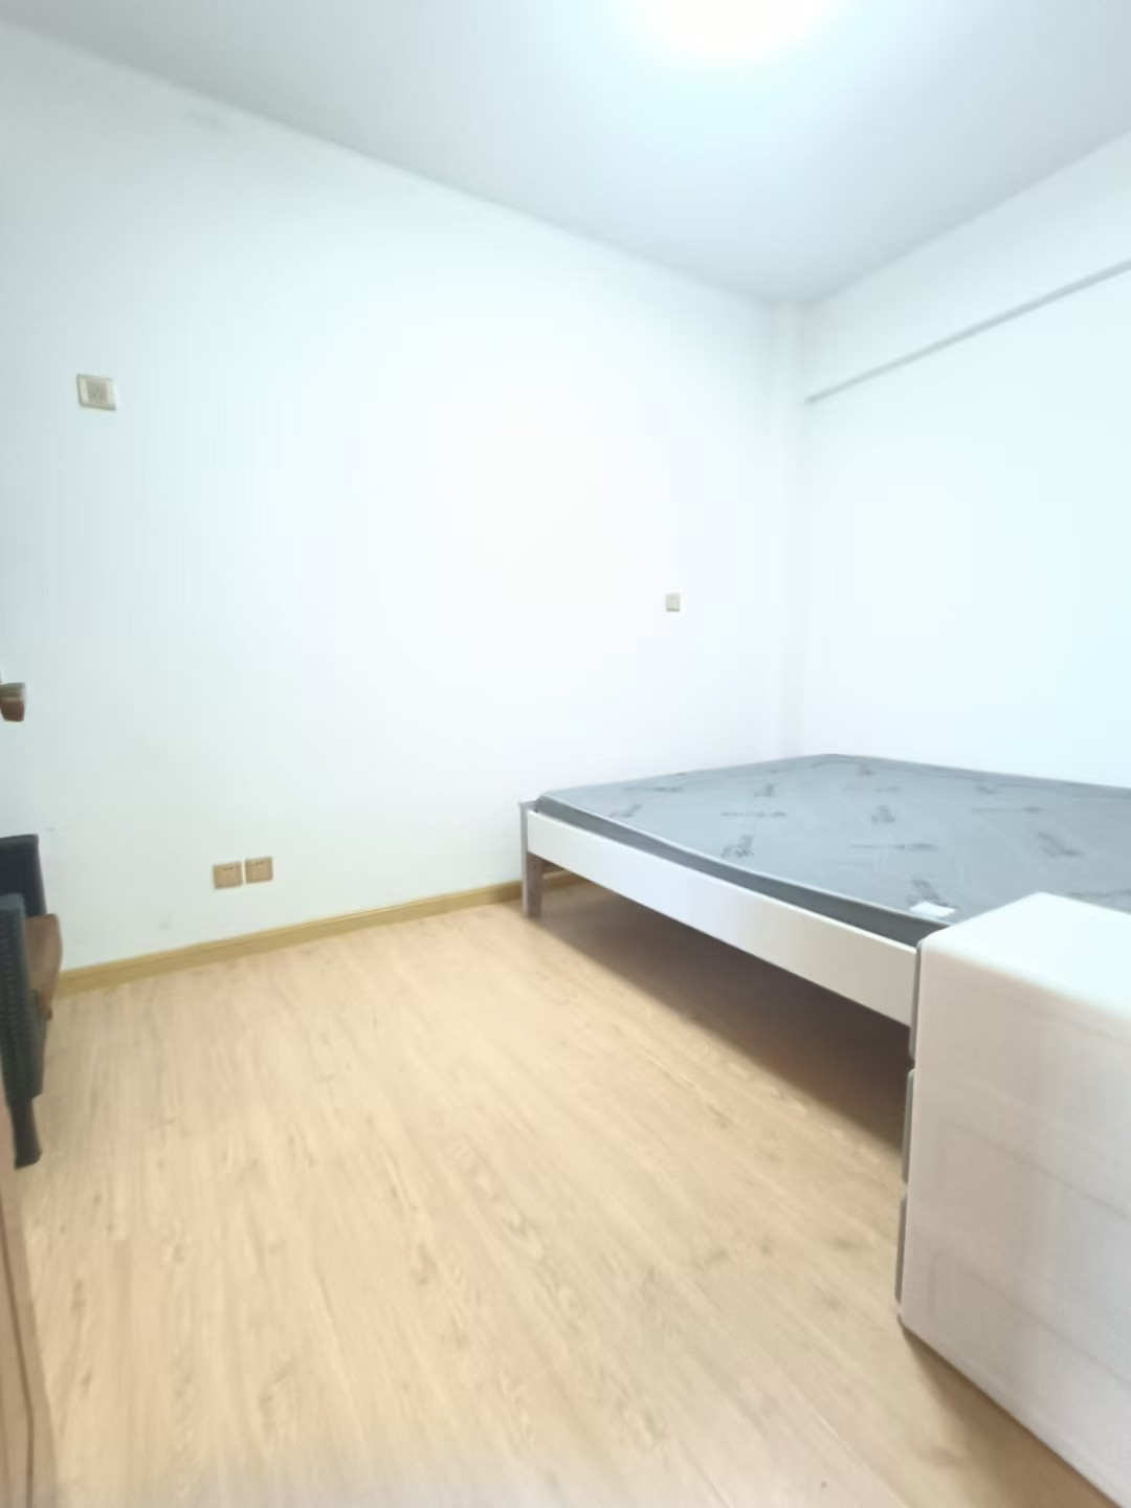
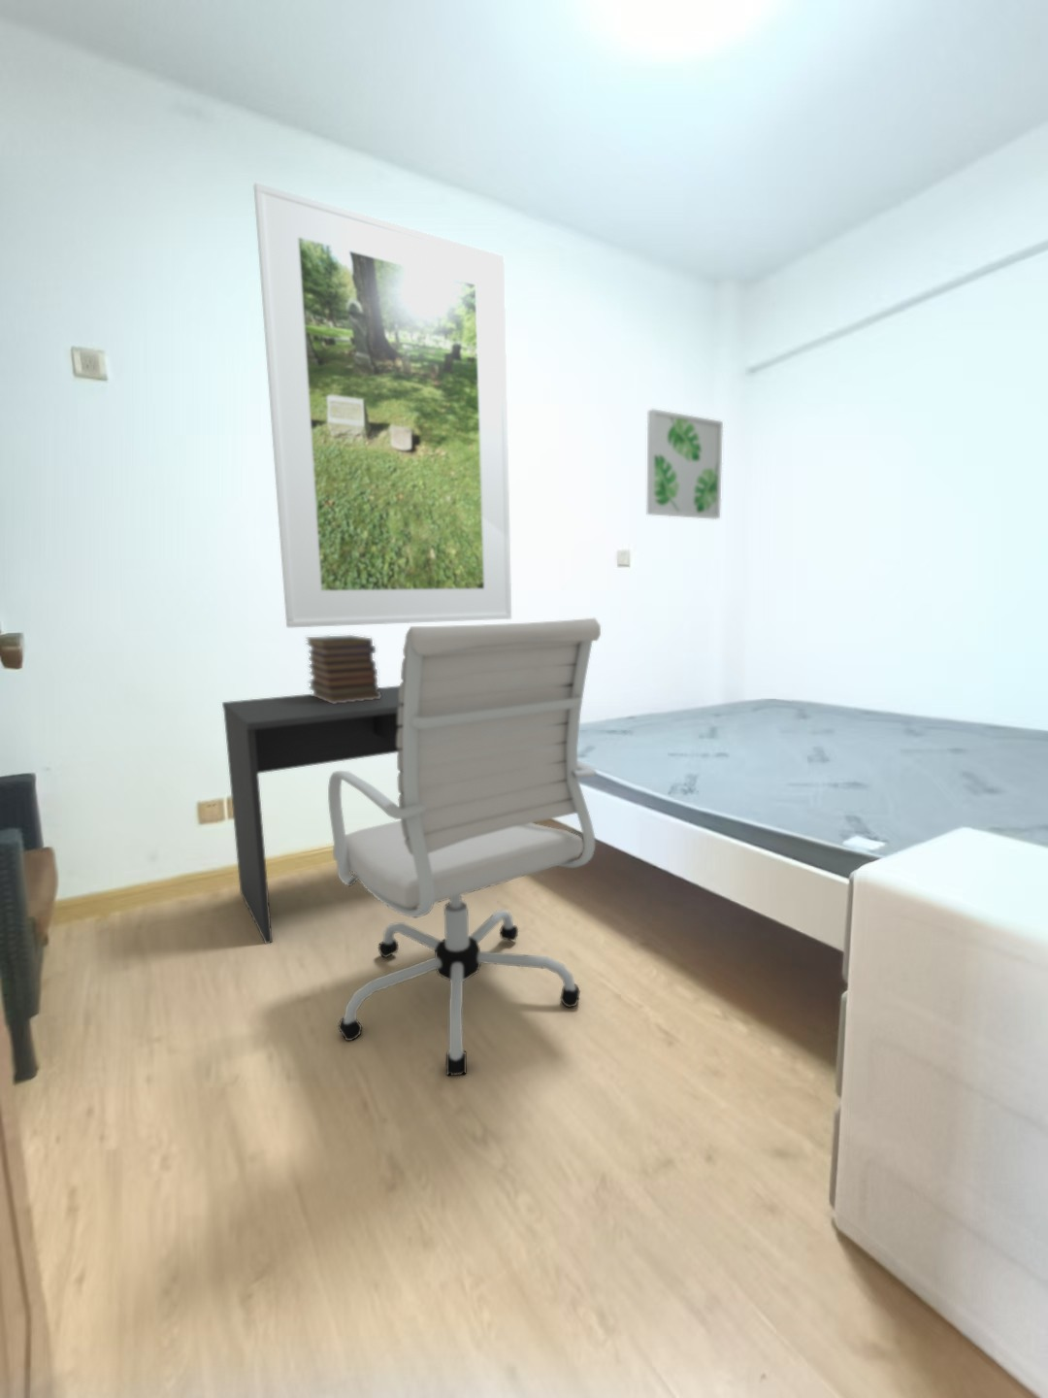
+ wall art [646,407,724,521]
+ office chair [327,618,602,1077]
+ book stack [305,634,381,703]
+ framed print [253,182,512,629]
+ desk [221,685,402,944]
